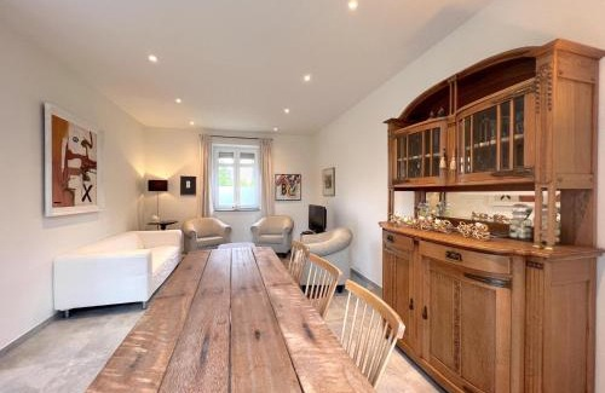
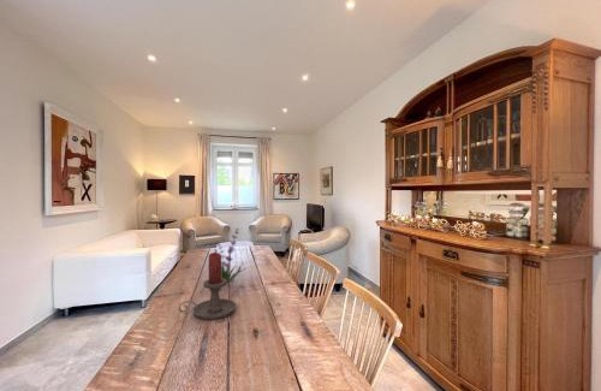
+ plant [207,226,246,284]
+ candle holder [178,251,238,320]
